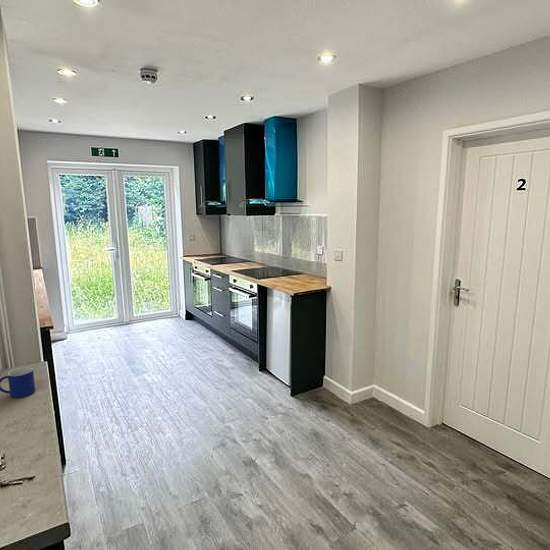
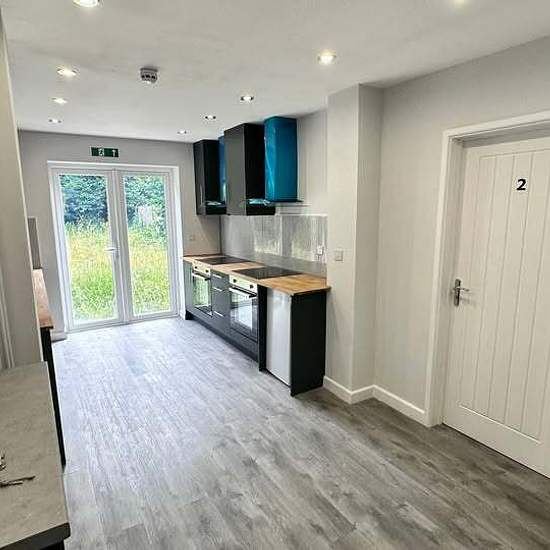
- mug [0,366,36,399]
